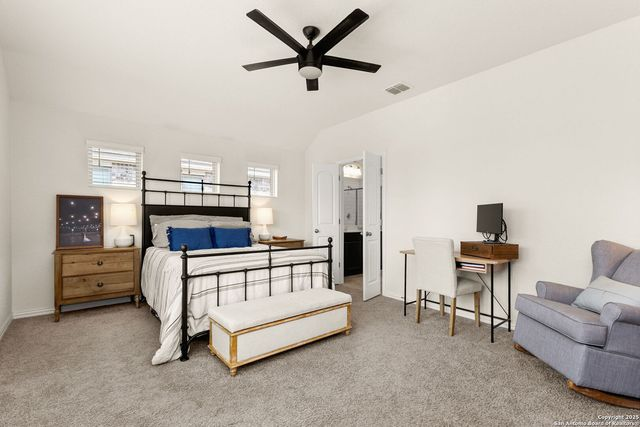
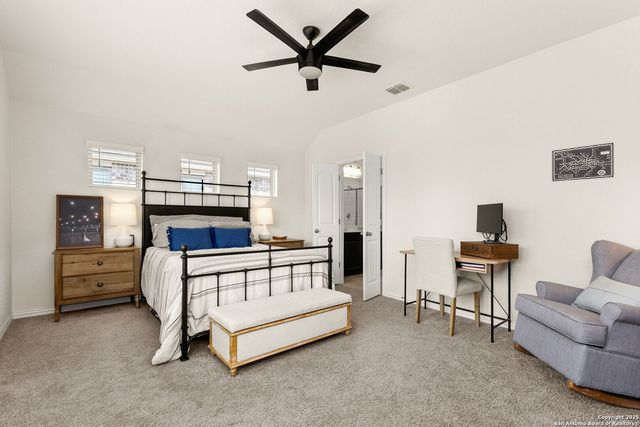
+ wall art [551,142,615,182]
